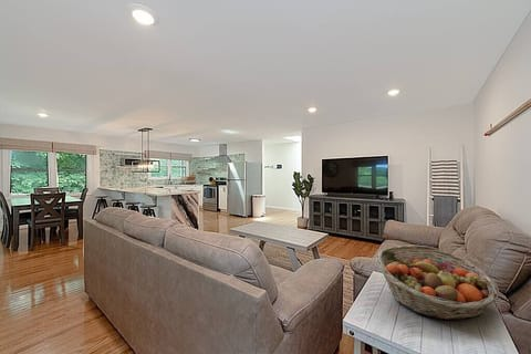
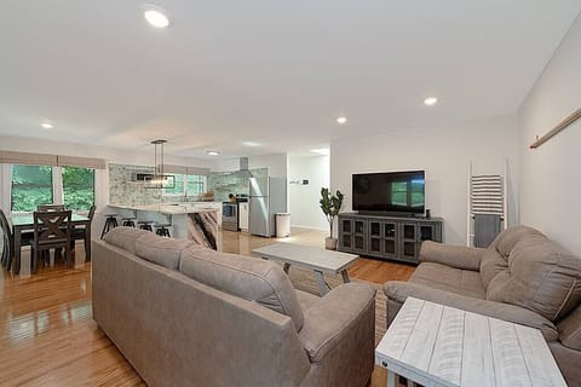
- fruit basket [375,244,500,321]
